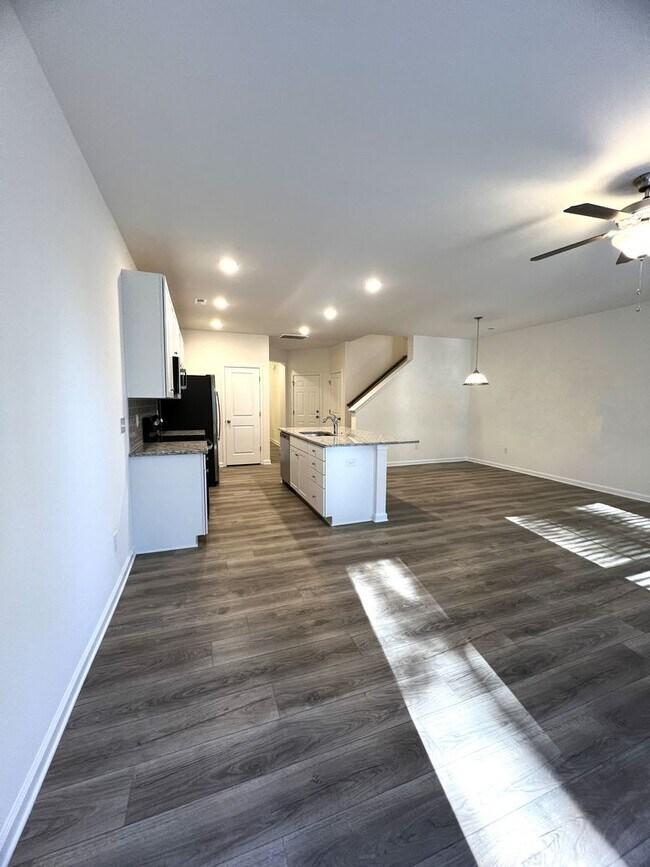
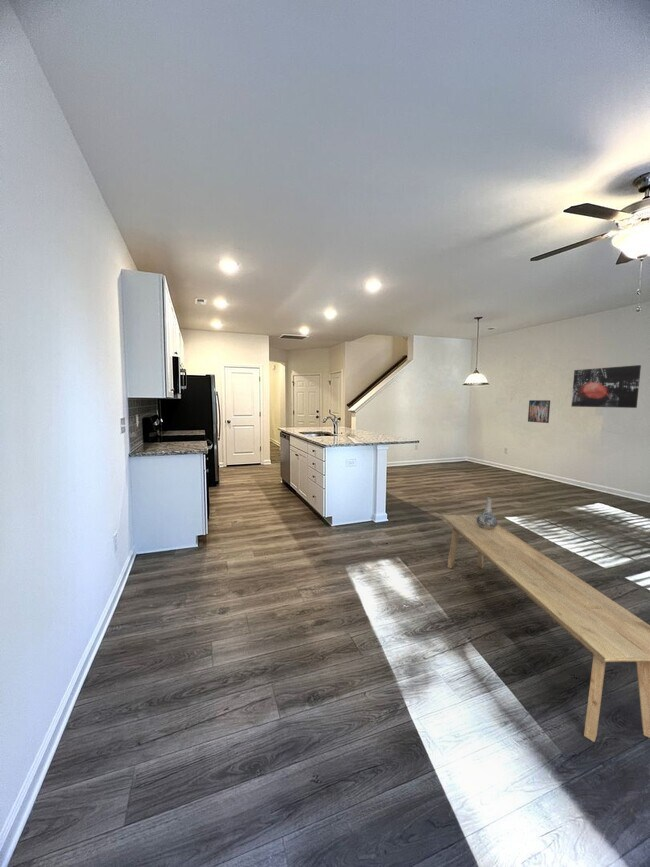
+ bench [441,514,650,743]
+ wall art [570,364,642,409]
+ decorative vase [476,496,499,529]
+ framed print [527,399,551,424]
